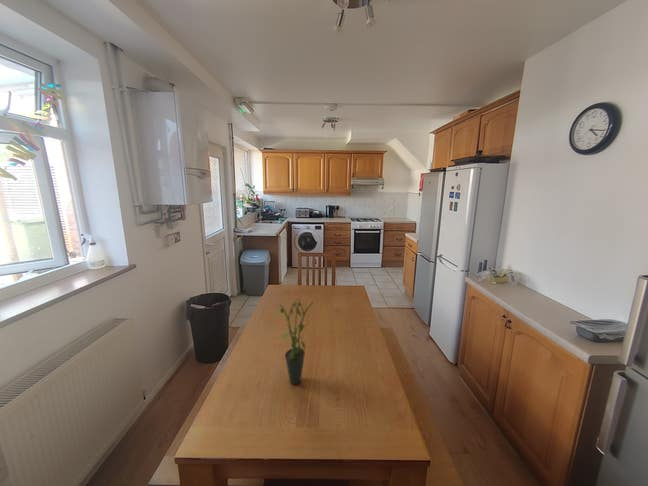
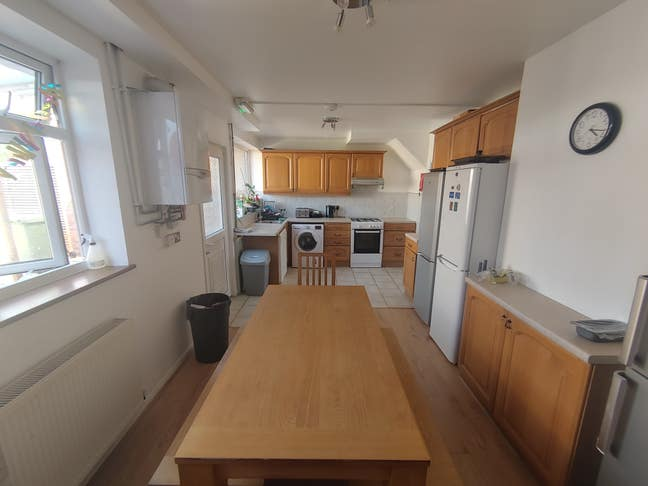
- potted plant [279,298,321,385]
